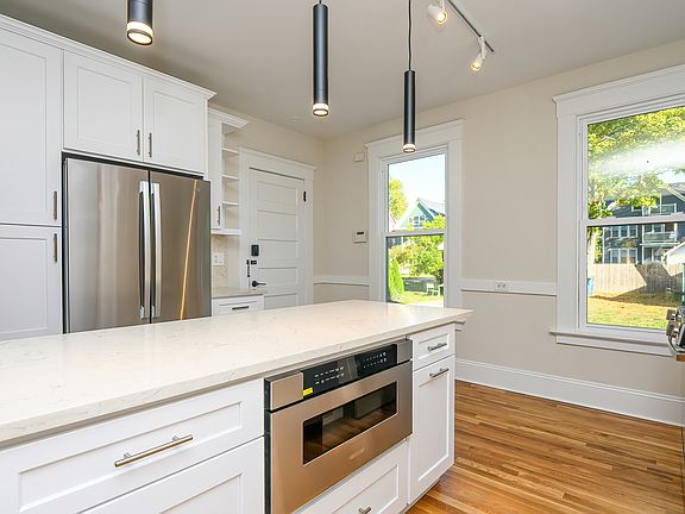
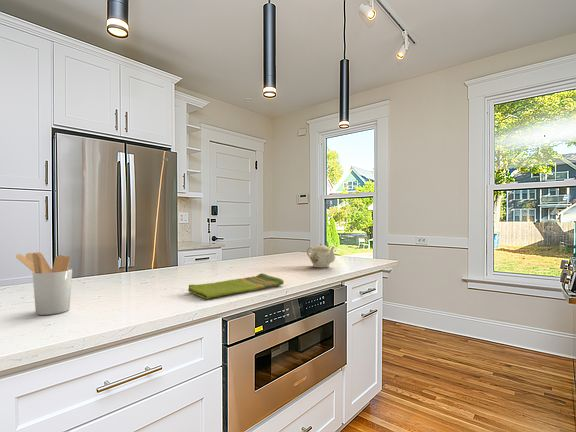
+ dish towel [187,272,285,300]
+ teapot [306,242,336,269]
+ utensil holder [15,251,73,316]
